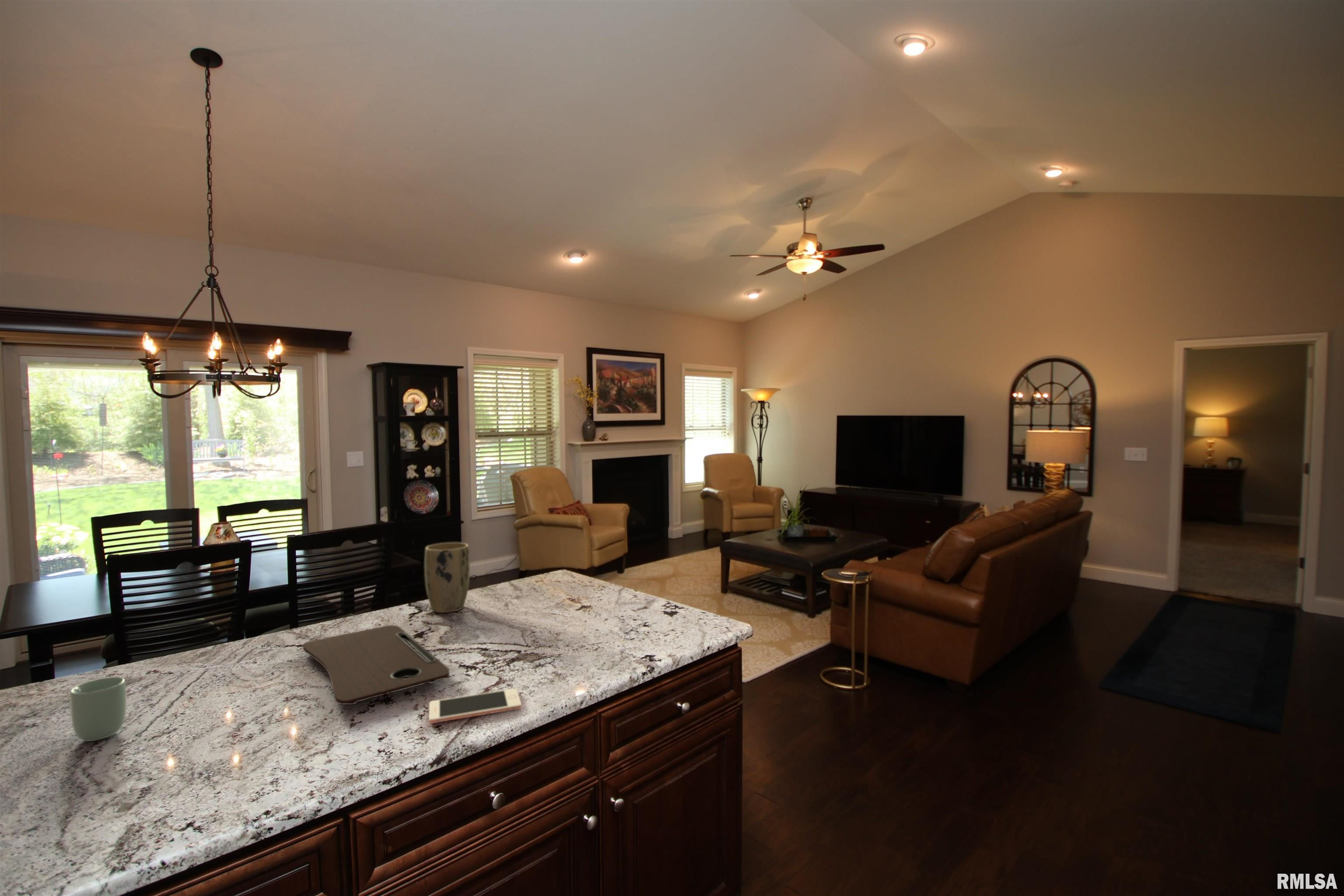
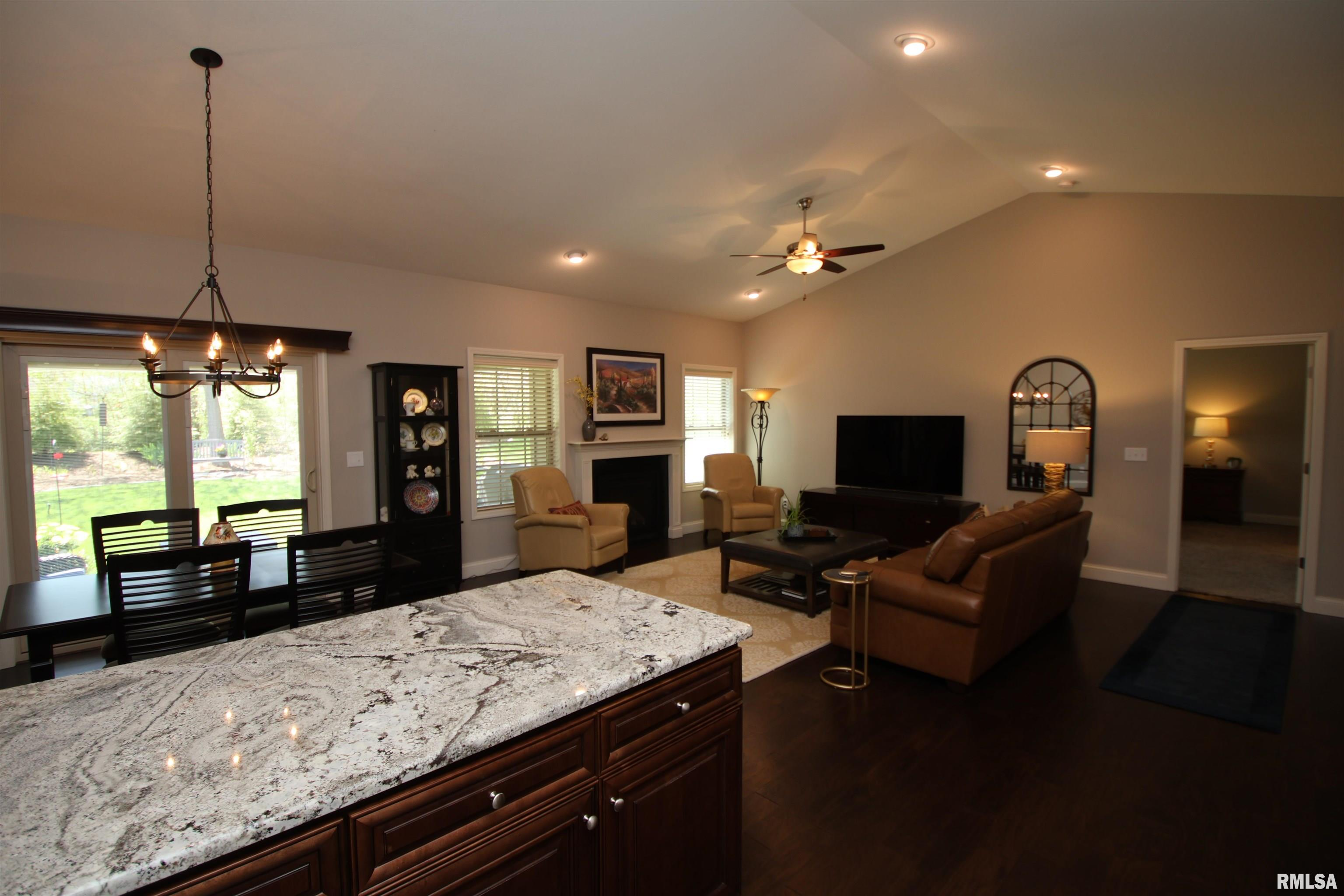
- cell phone [428,688,521,724]
- plant pot [424,542,470,613]
- cutting board [302,625,450,705]
- cup [70,676,126,742]
